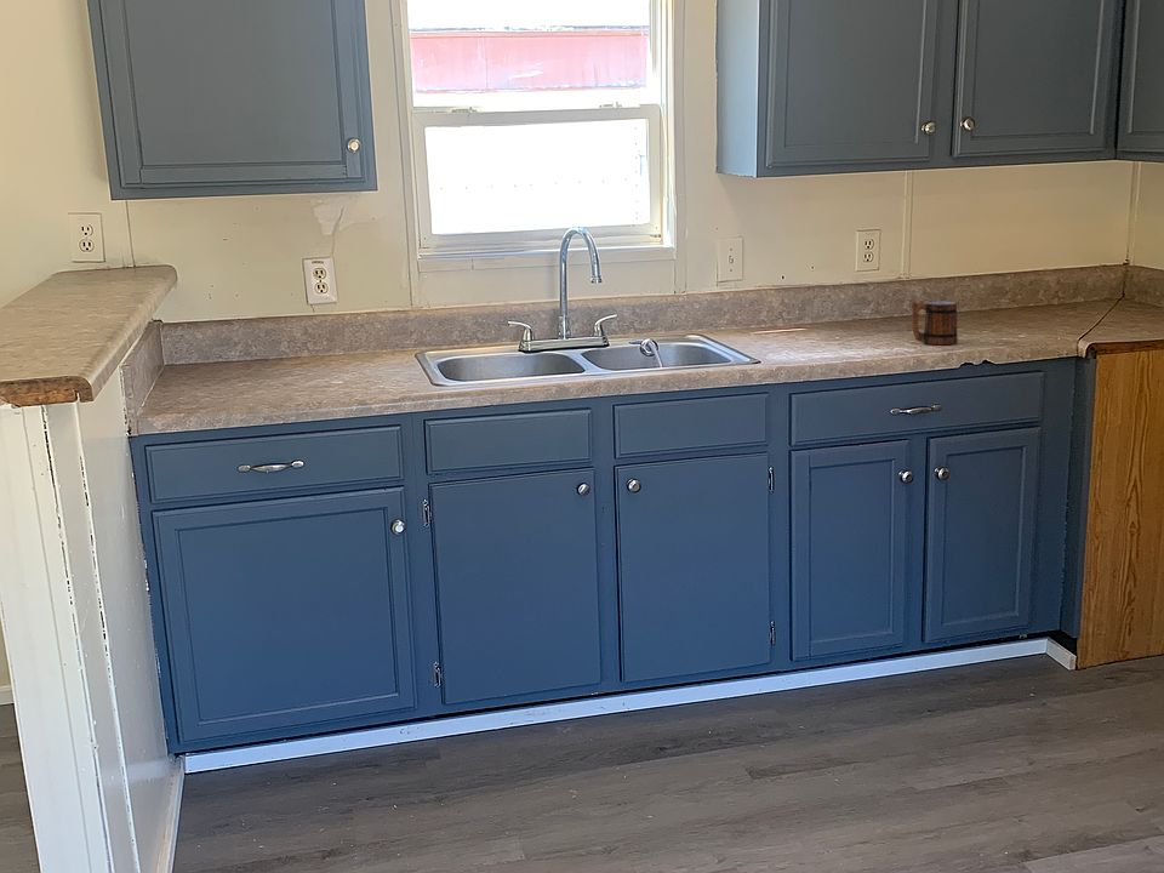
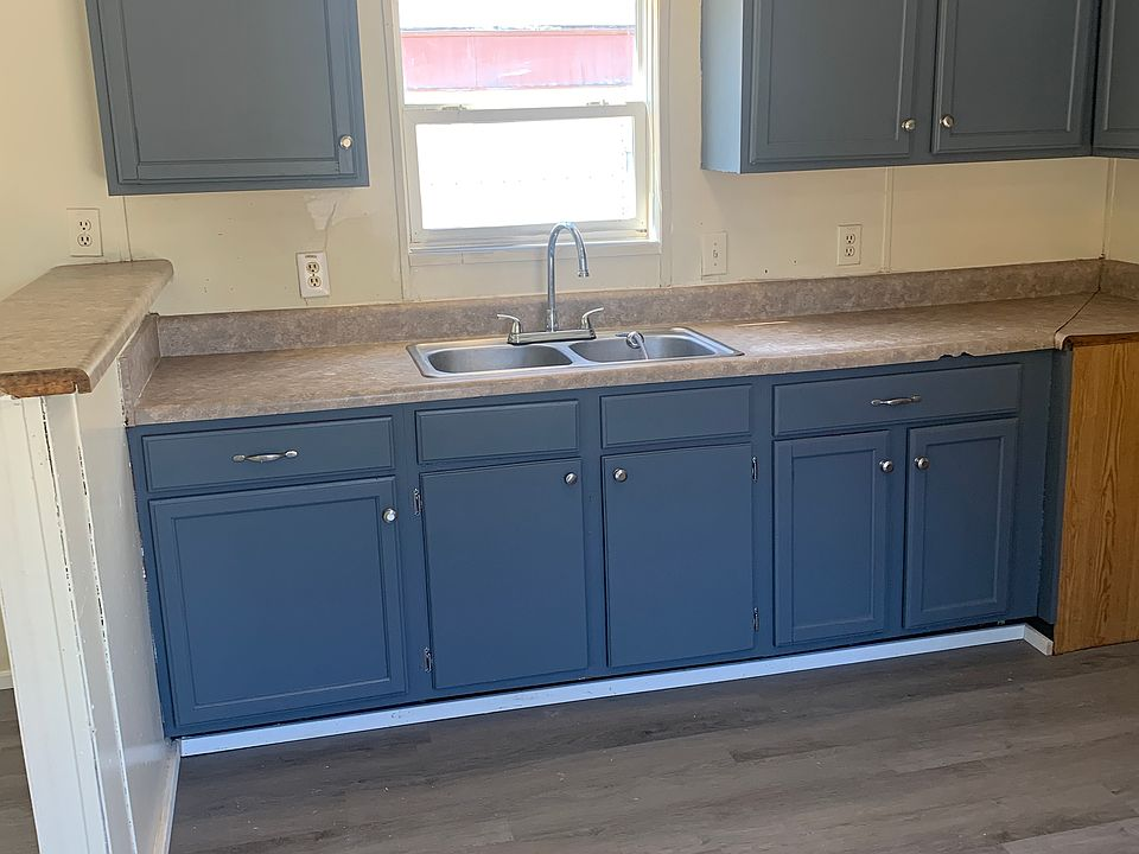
- mug [909,301,959,346]
